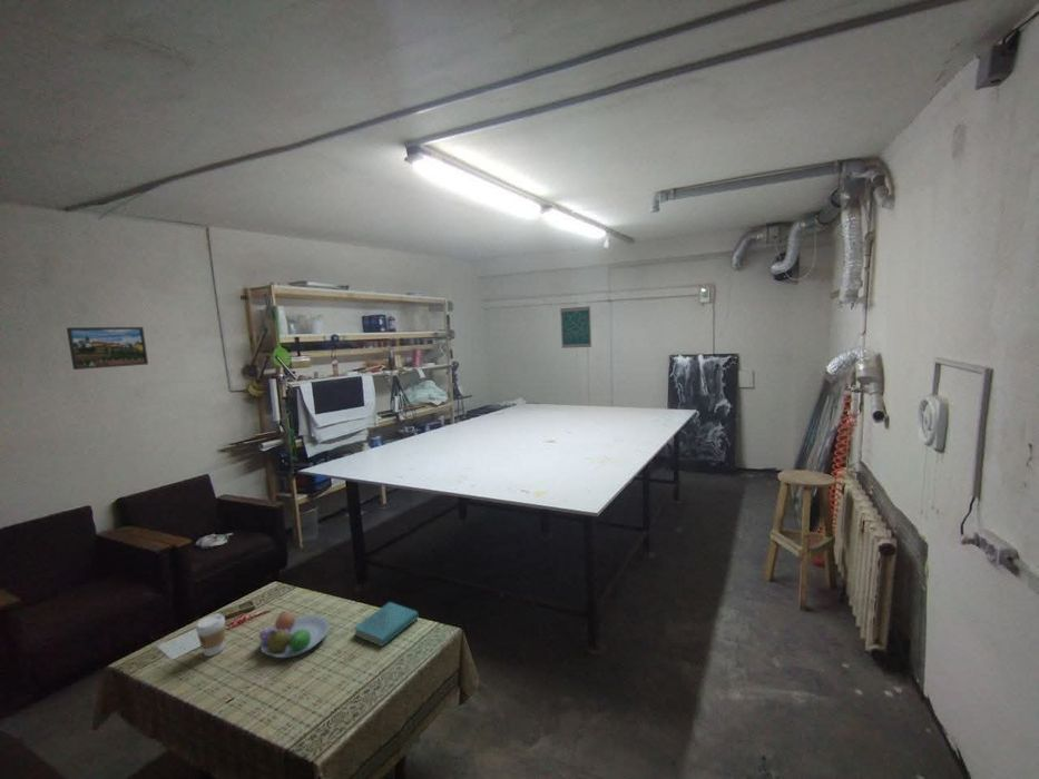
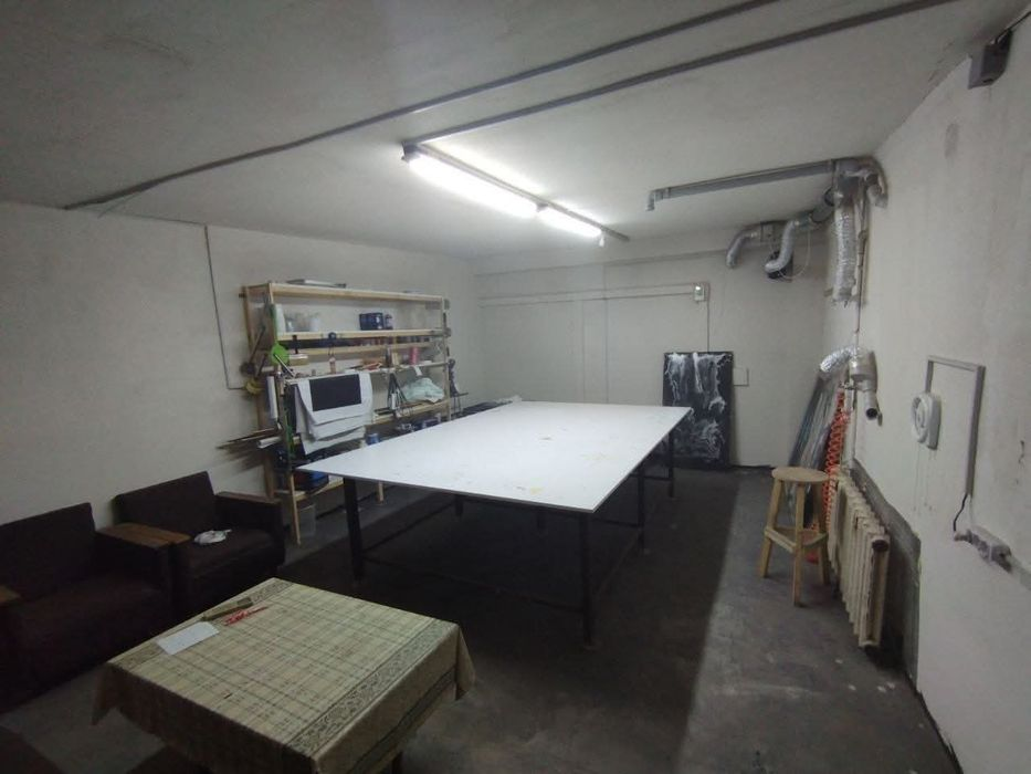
- fruit bowl [257,610,331,659]
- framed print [66,326,149,371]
- wall art [559,305,592,349]
- book [352,601,420,648]
- coffee cup [195,612,226,658]
